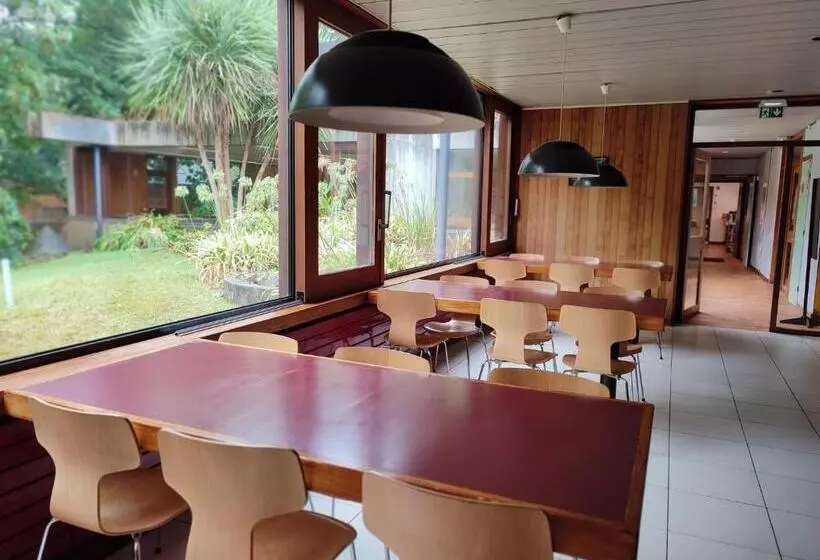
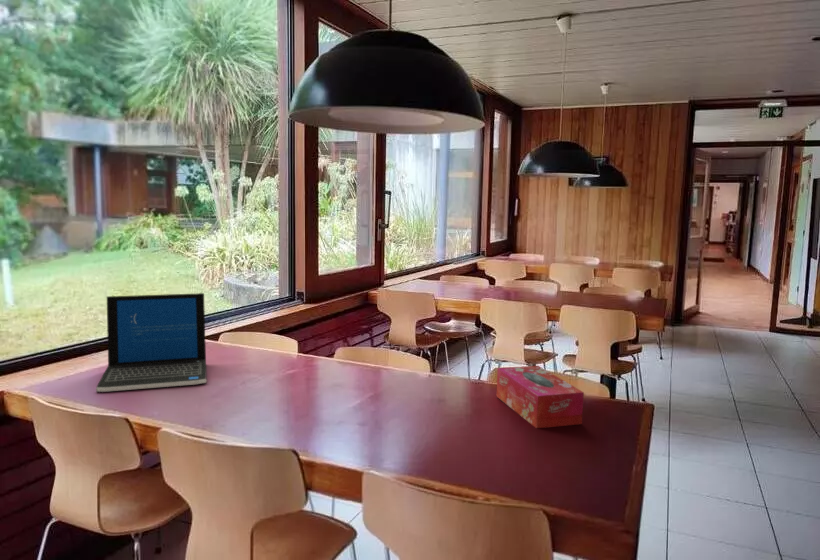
+ laptop [95,292,208,393]
+ tissue box [496,365,585,429]
